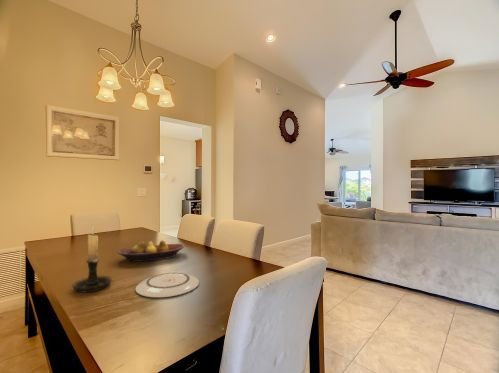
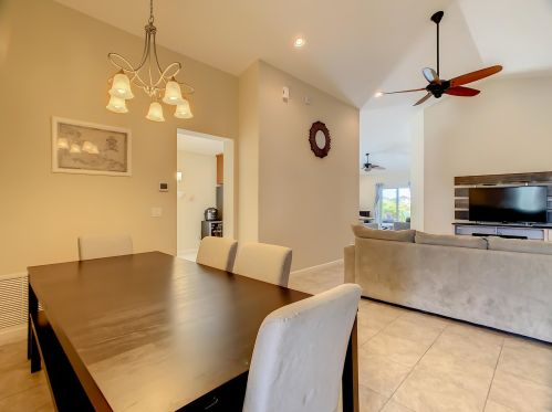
- plate [135,272,200,298]
- candle holder [71,226,112,293]
- fruit bowl [117,239,185,263]
